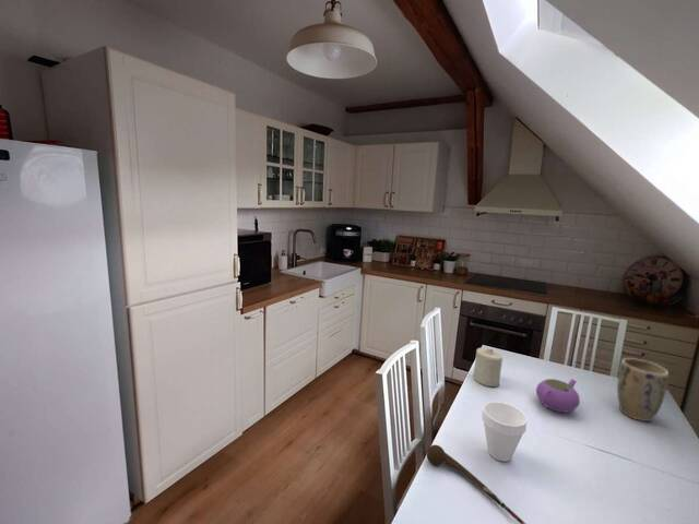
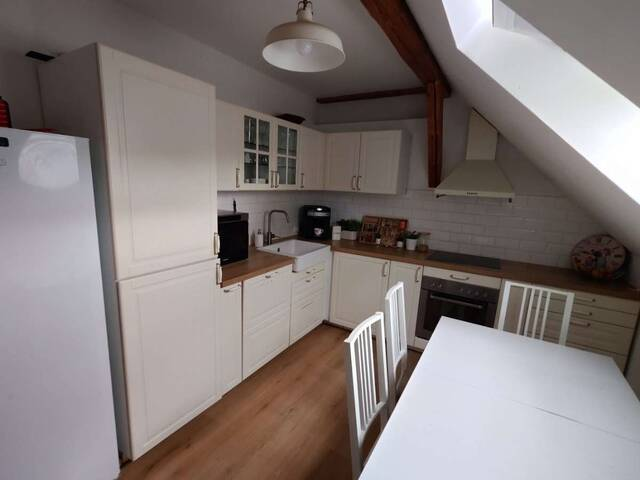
- teapot [535,378,581,413]
- plant pot [616,357,670,422]
- cup [481,401,529,463]
- spoon [426,444,526,524]
- candle [472,347,503,388]
